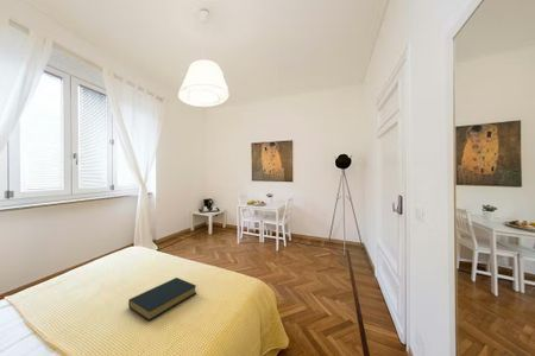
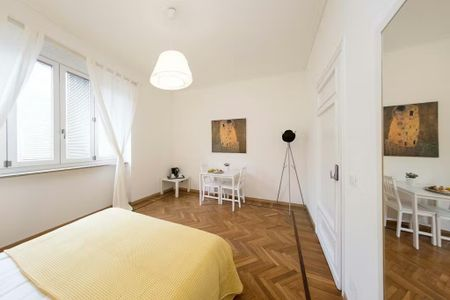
- hardback book [127,276,197,322]
